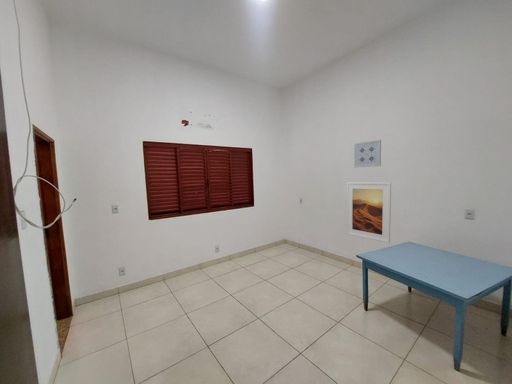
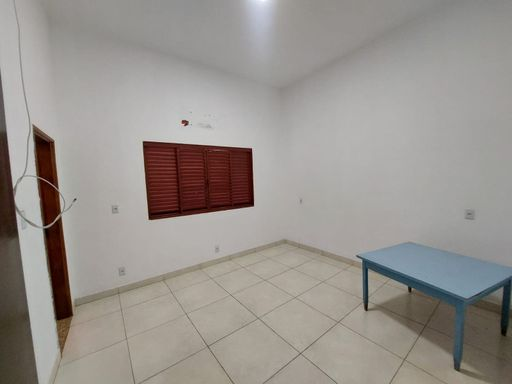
- wall art [353,139,382,169]
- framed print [346,181,392,244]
